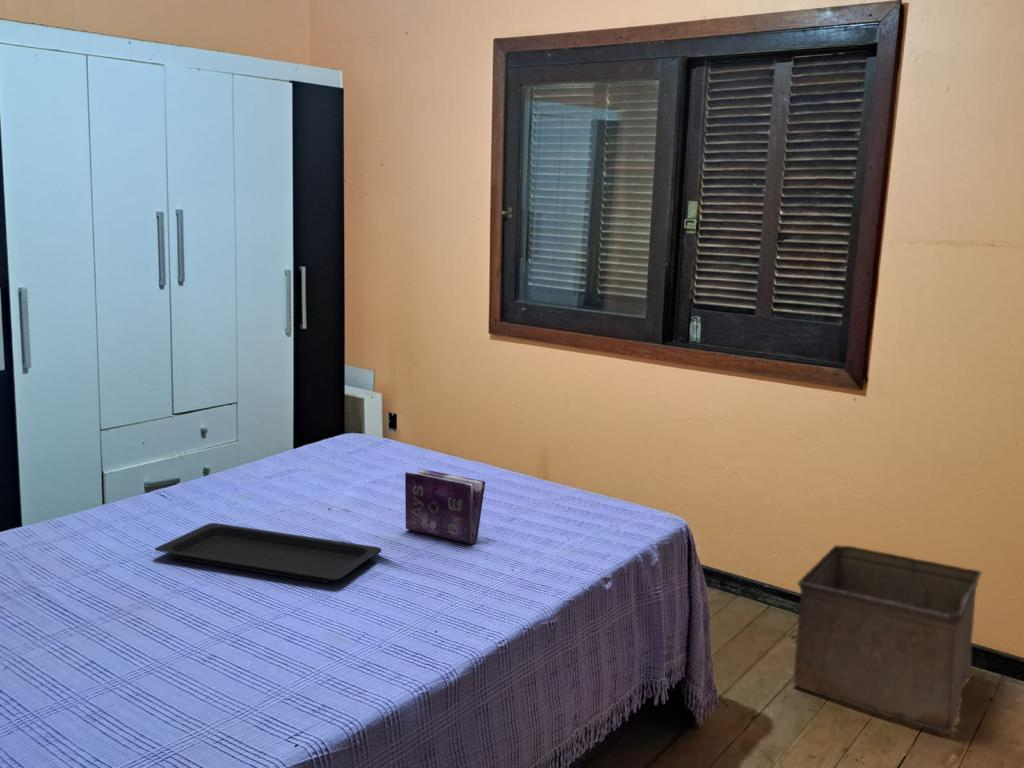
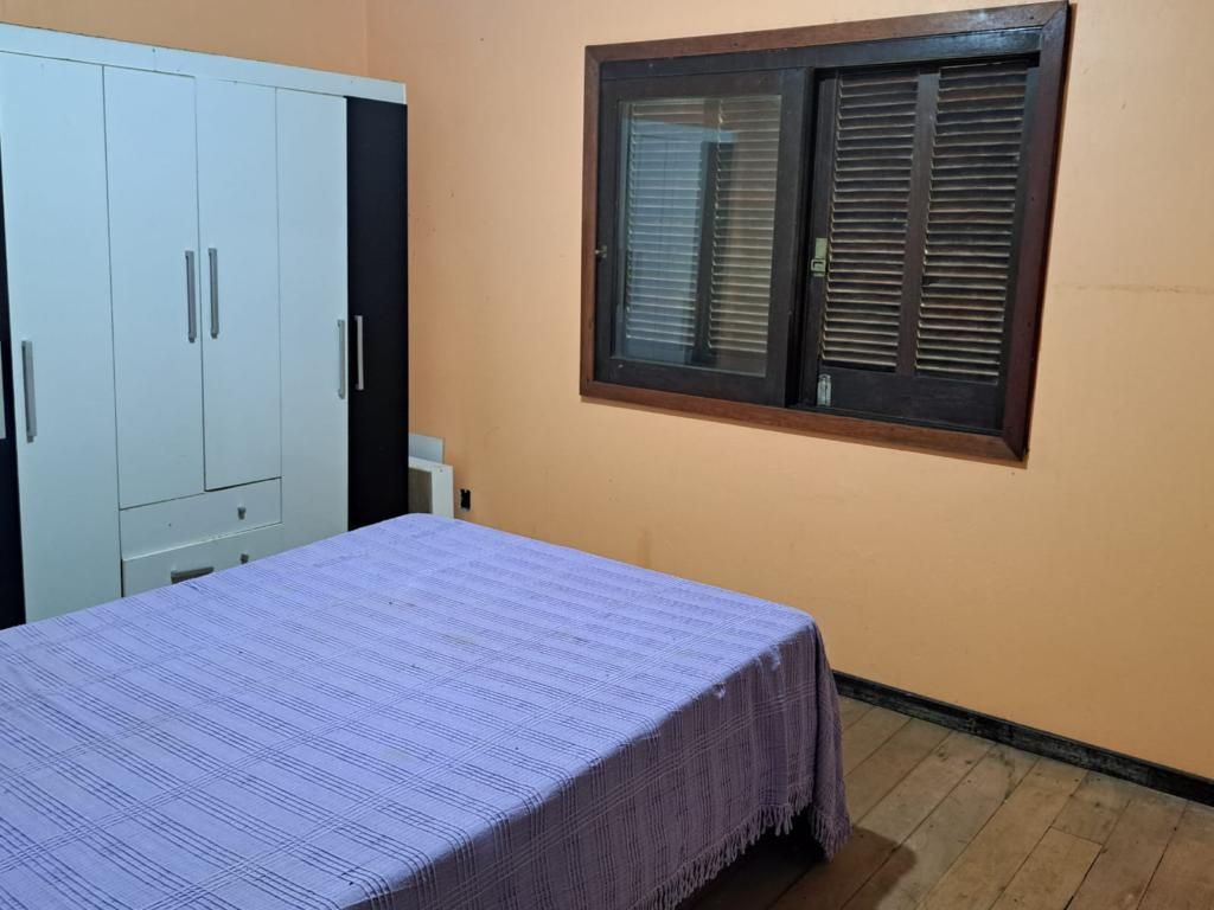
- serving tray [154,522,382,584]
- book [404,468,486,545]
- storage bin [792,544,982,733]
